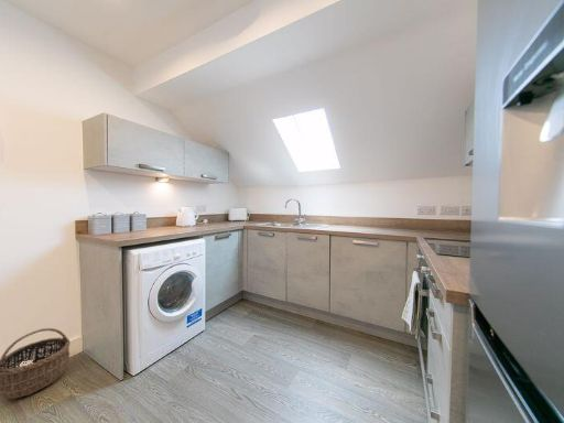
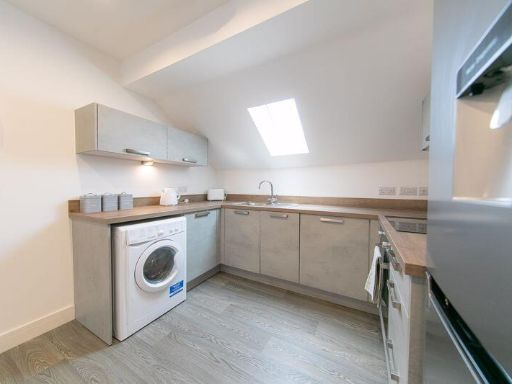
- wicker basket [0,327,72,400]
